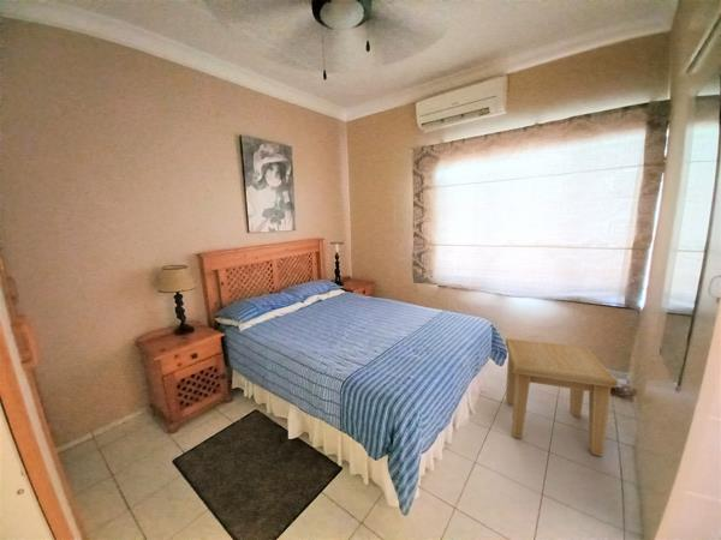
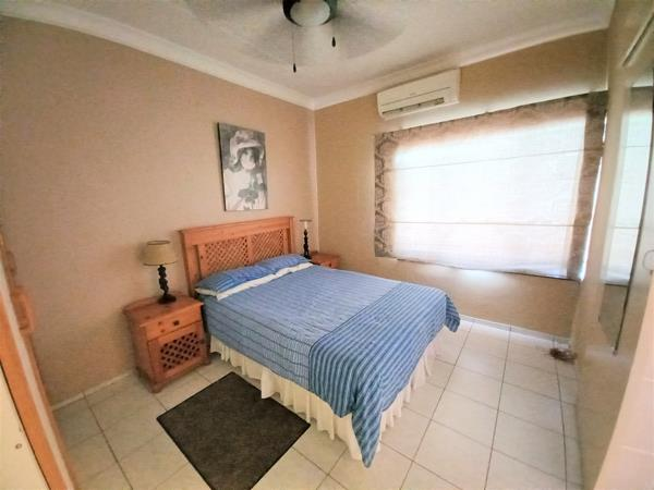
- side table [505,337,619,457]
